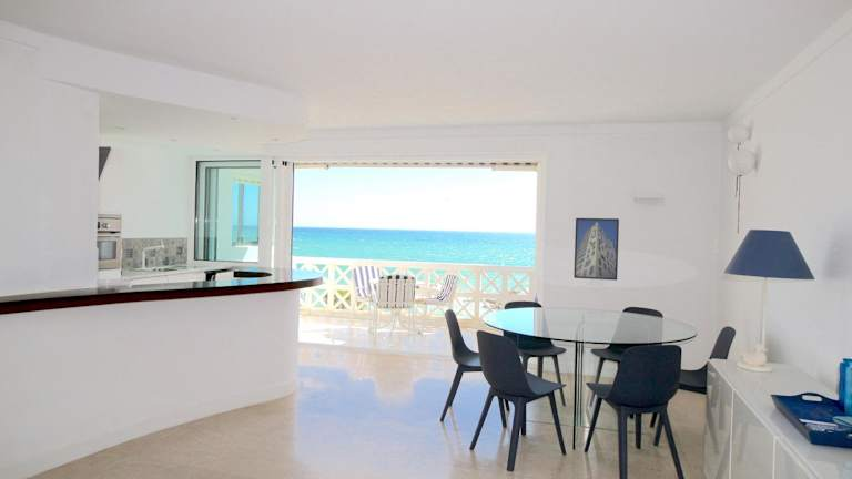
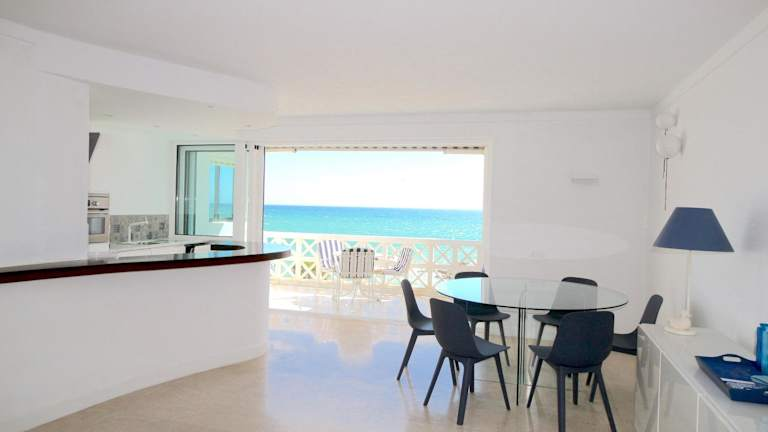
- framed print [572,217,620,282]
